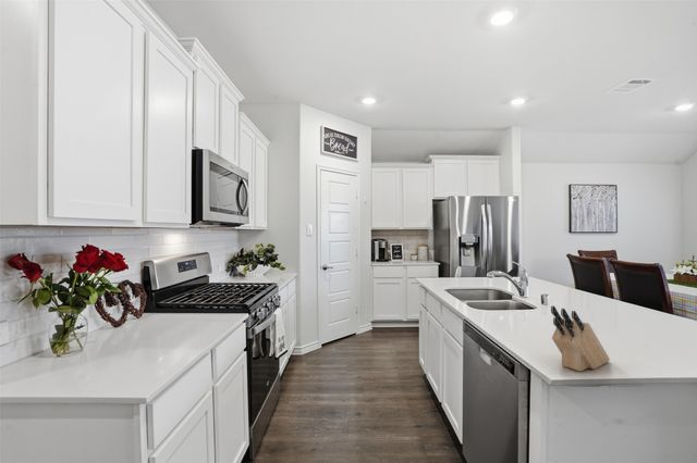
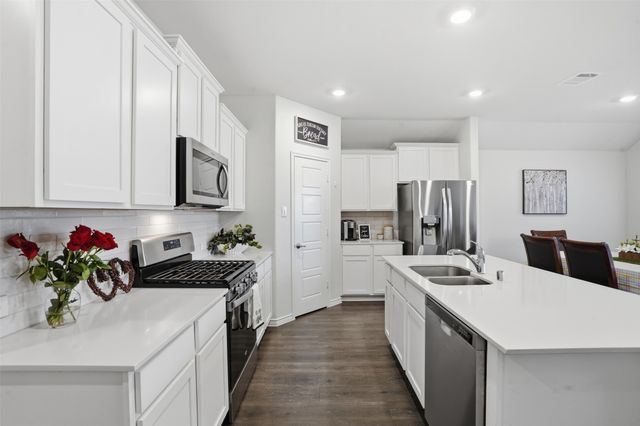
- knife block [550,305,611,373]
